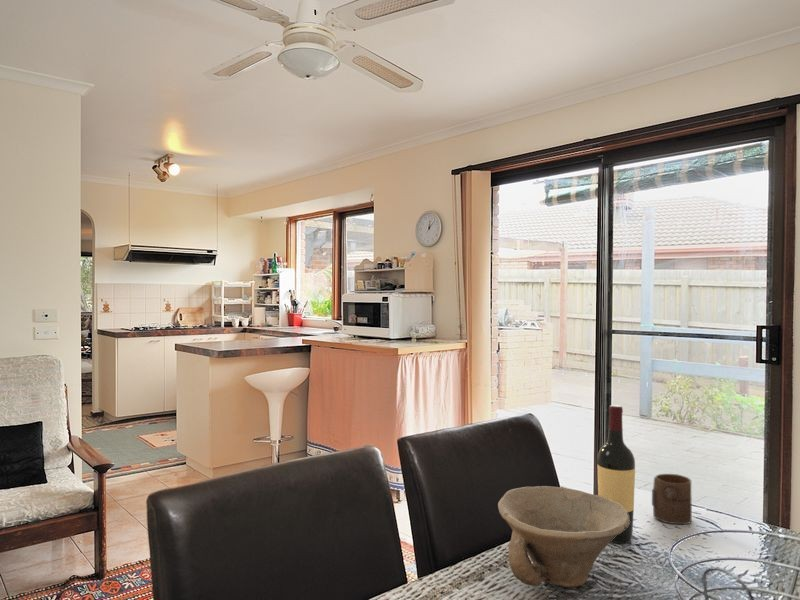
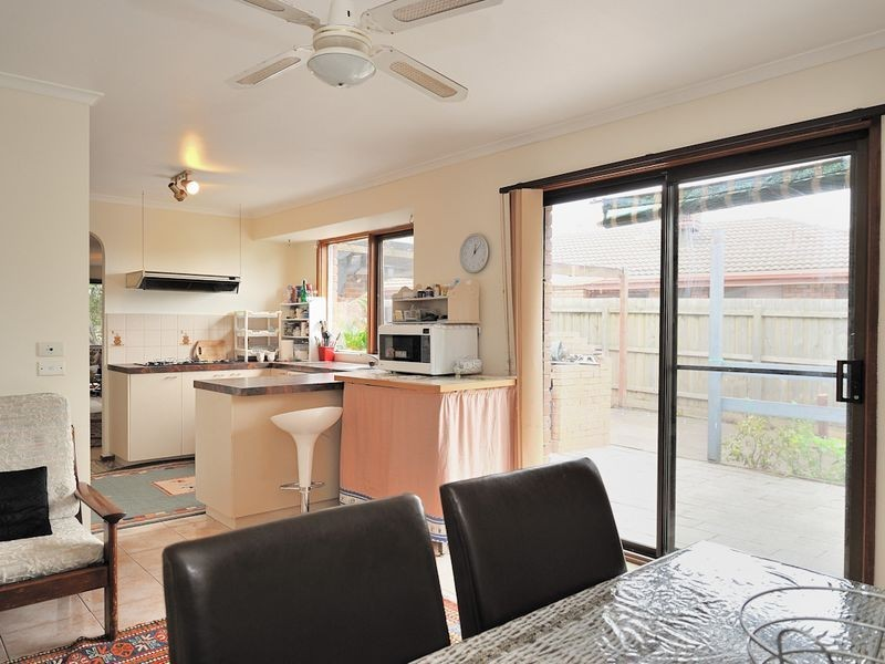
- wine bottle [597,404,636,544]
- bowl [497,485,630,588]
- cup [651,473,693,525]
